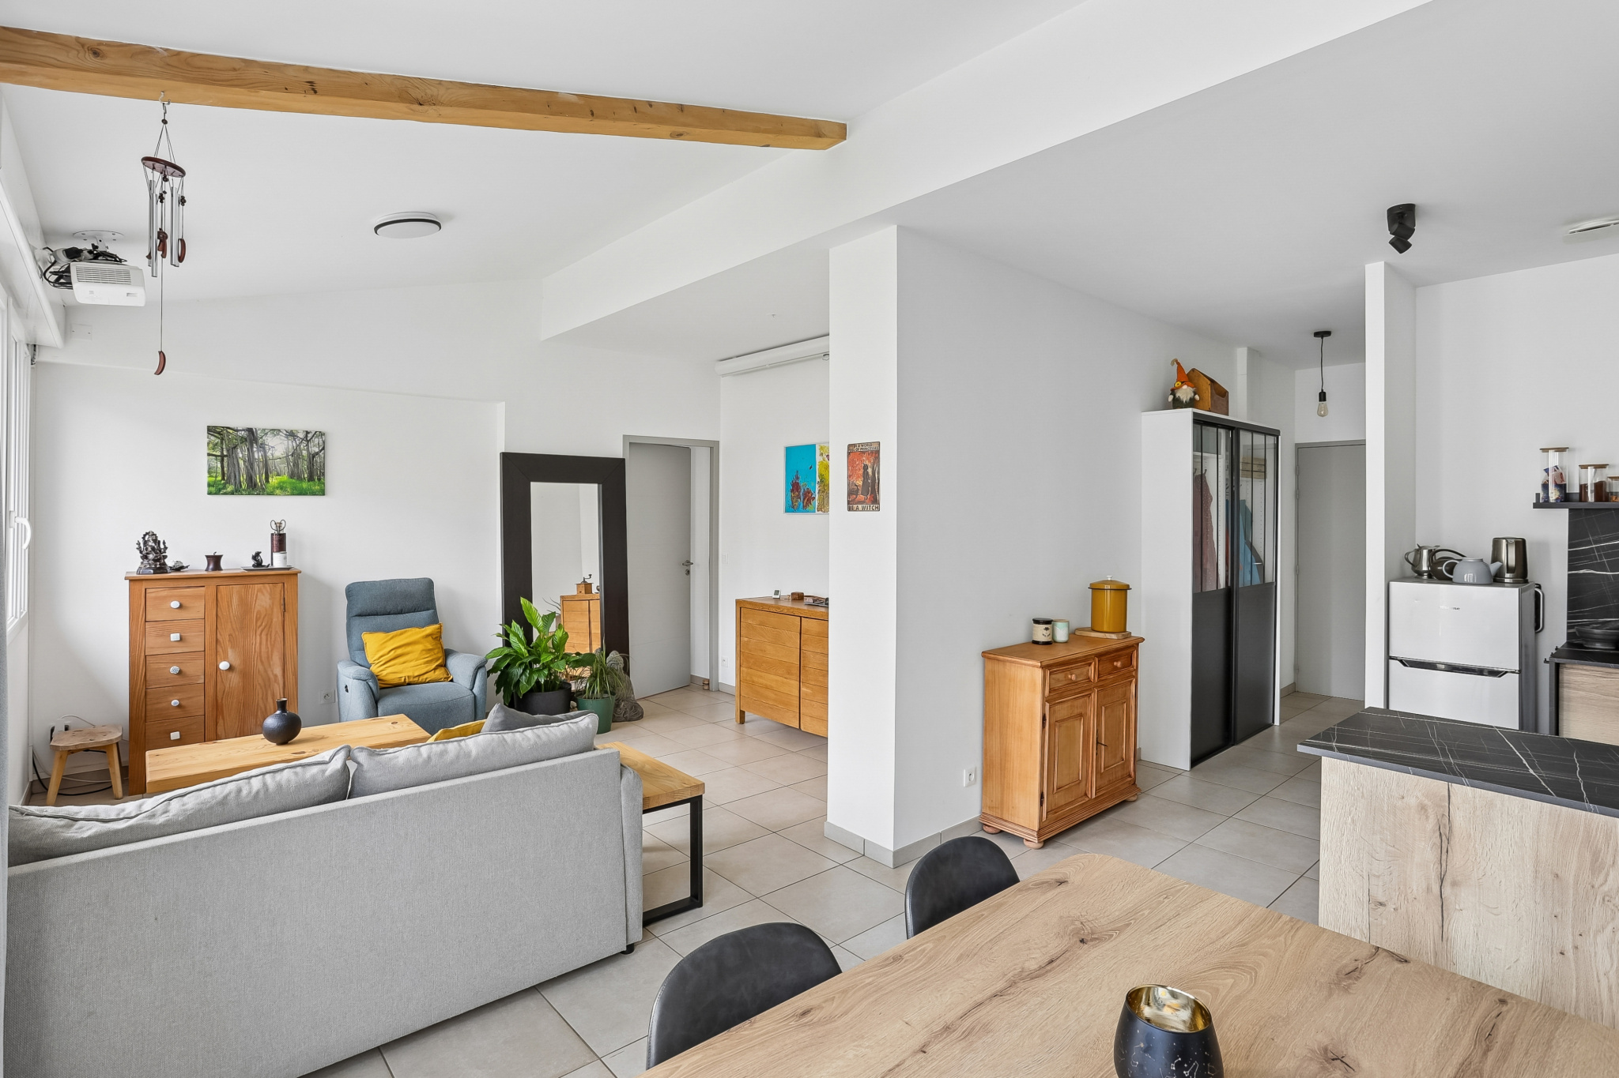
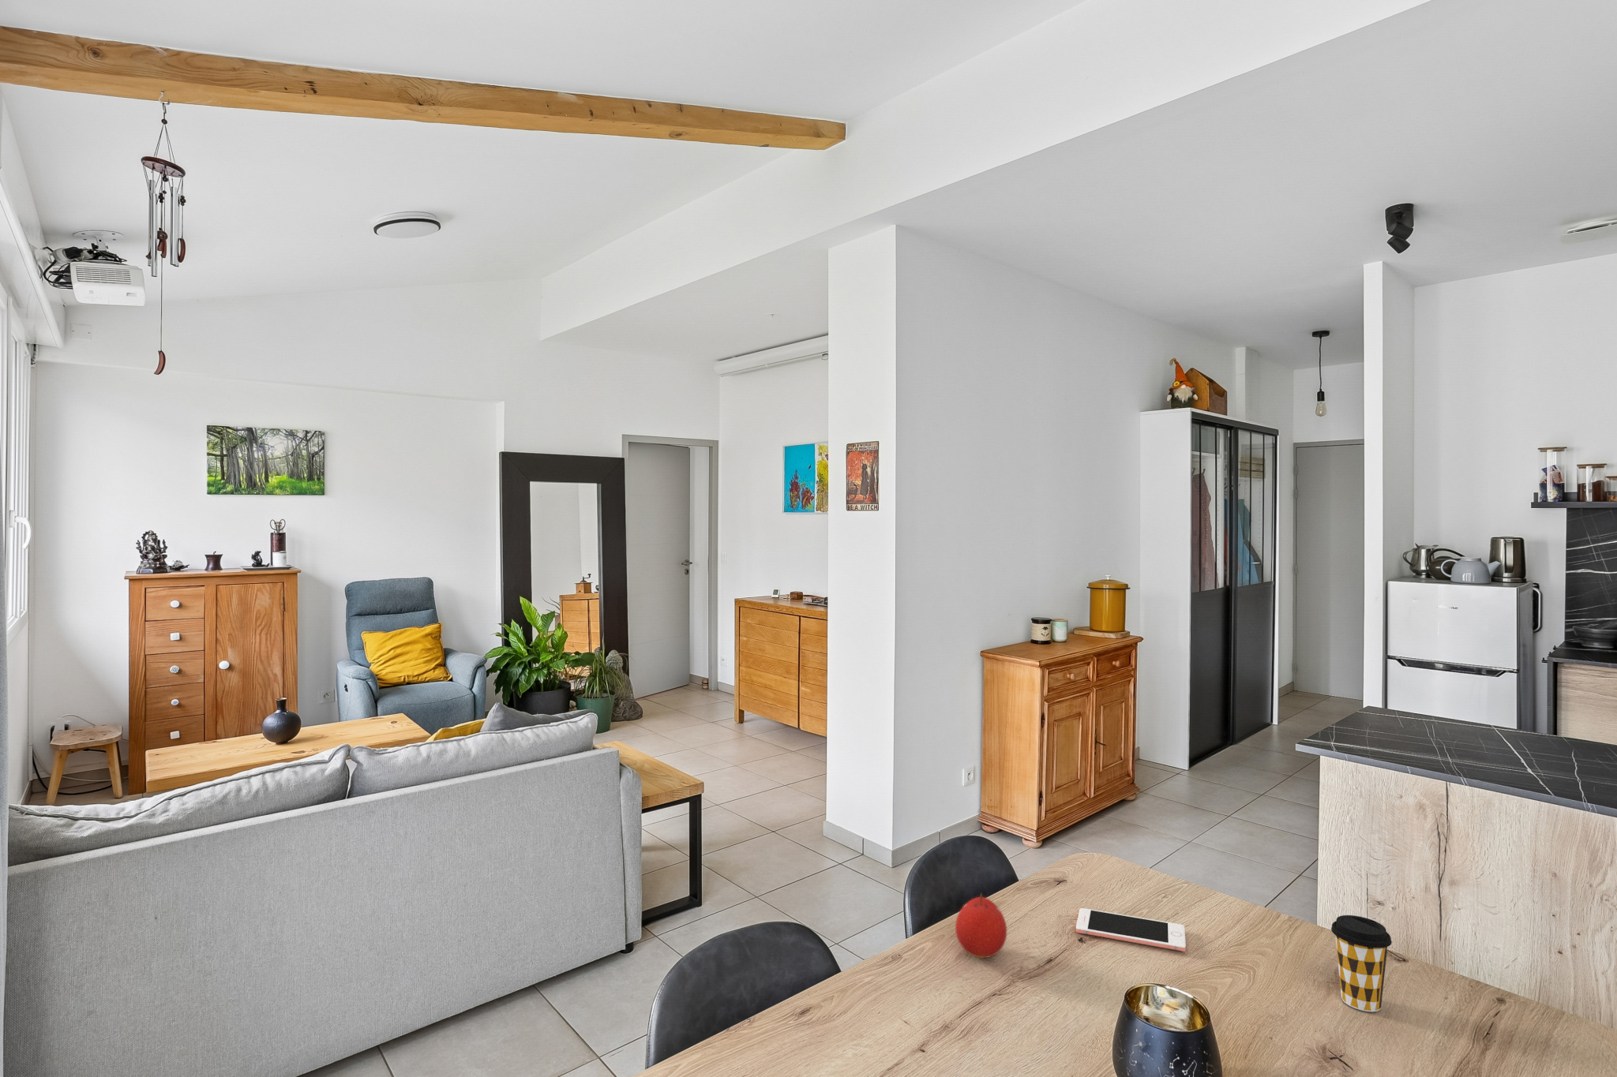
+ coffee cup [1331,915,1392,1012]
+ fruit [955,892,1007,959]
+ cell phone [1075,908,1187,952]
